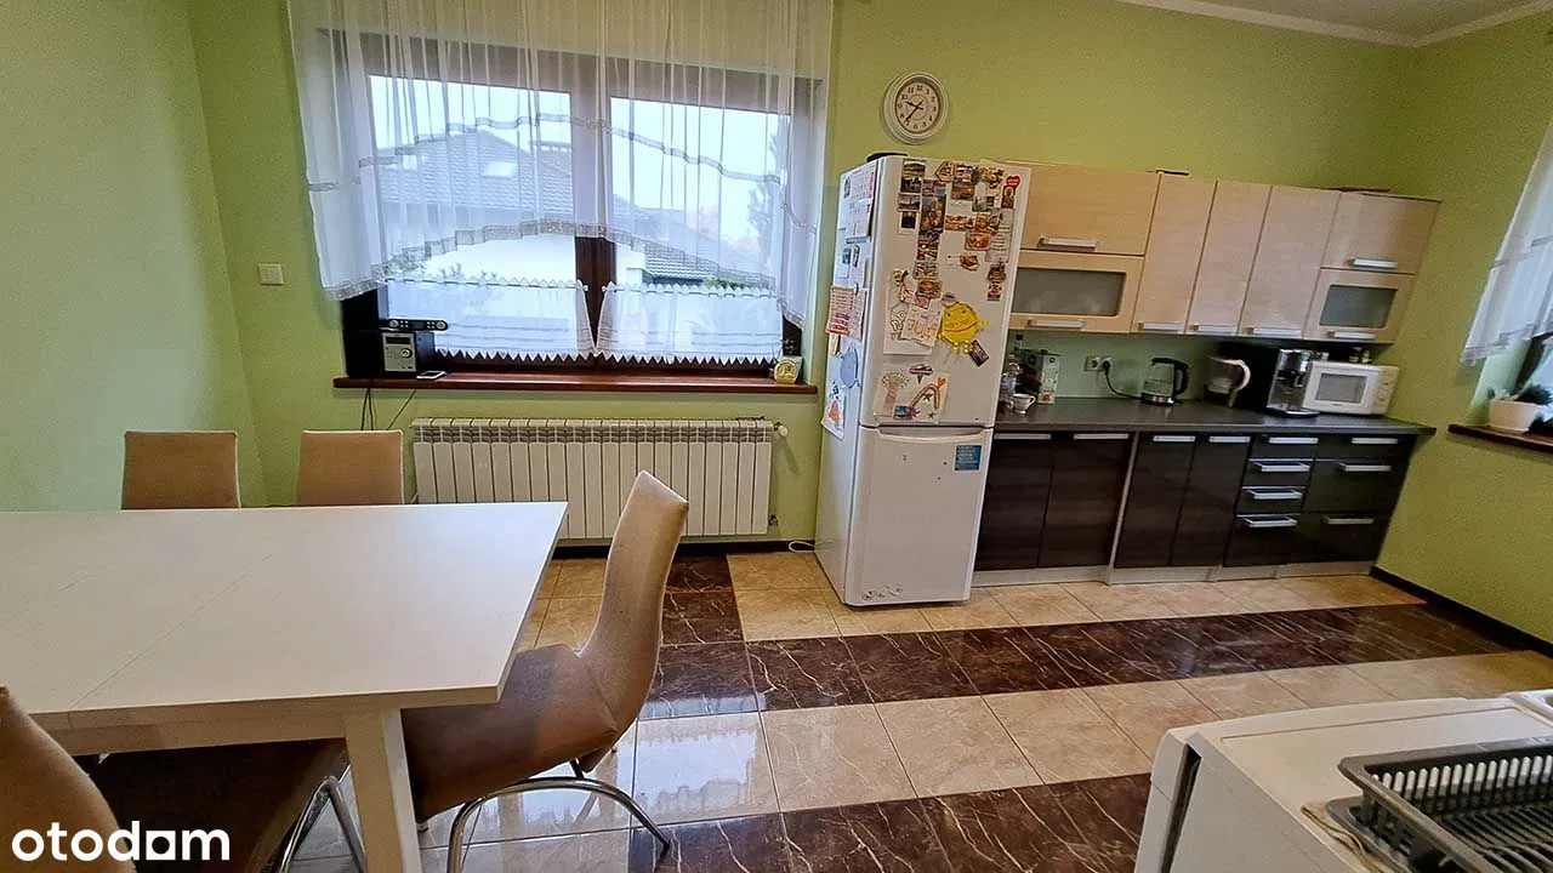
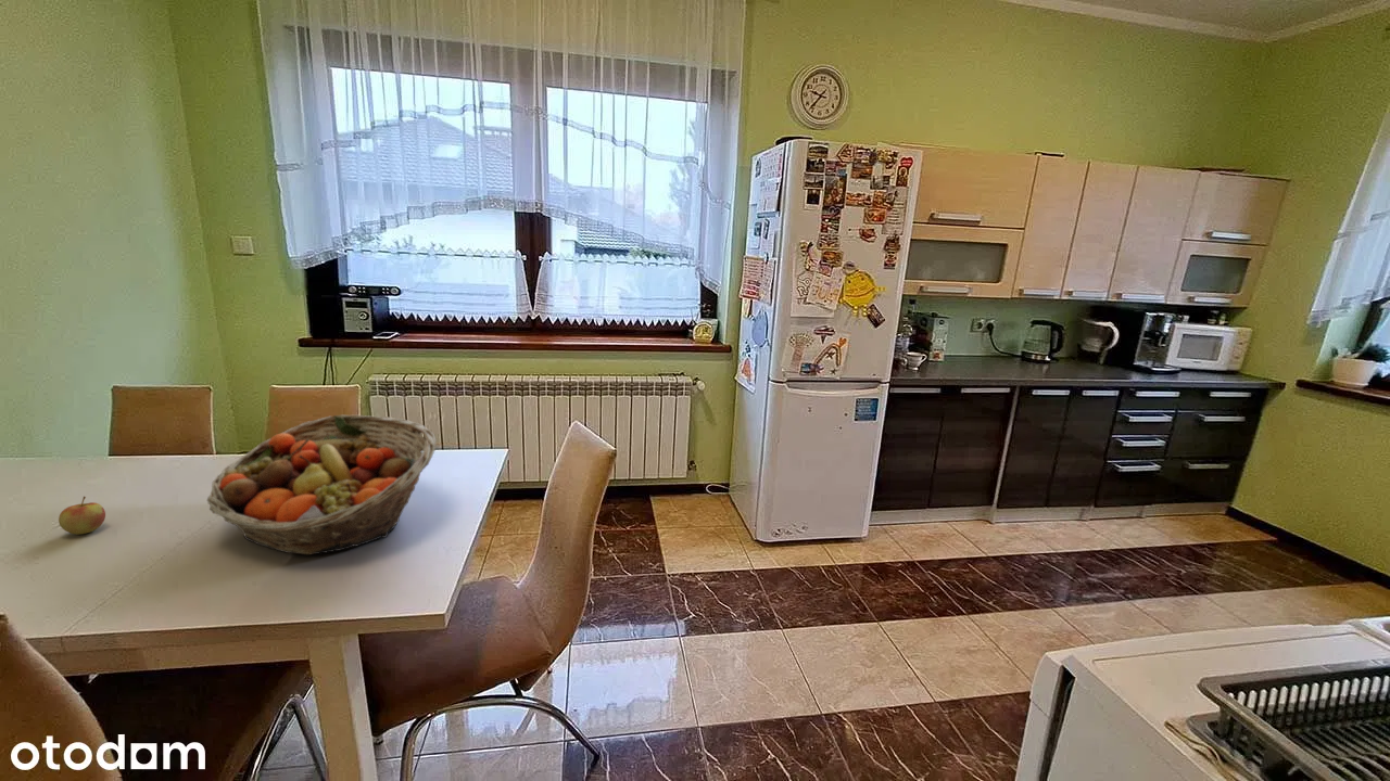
+ fruit basket [206,414,438,555]
+ apple [58,495,106,536]
